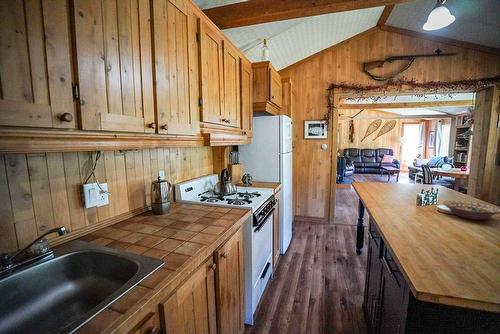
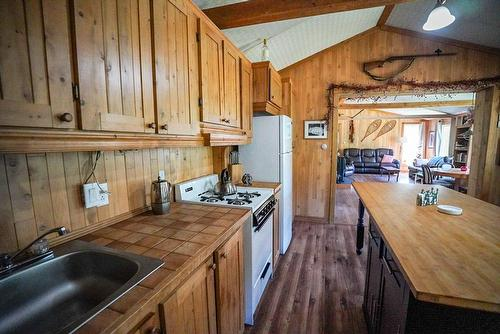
- decorative bowl [442,200,500,221]
